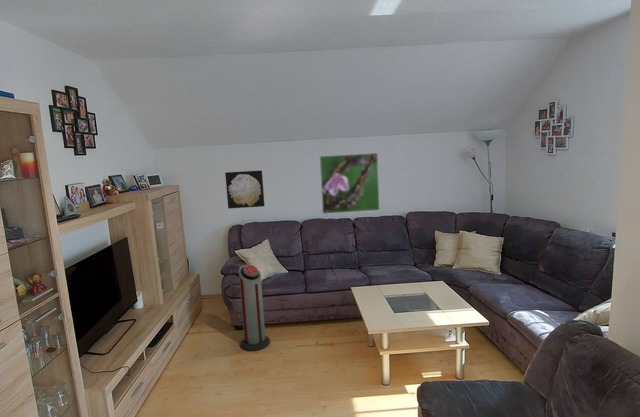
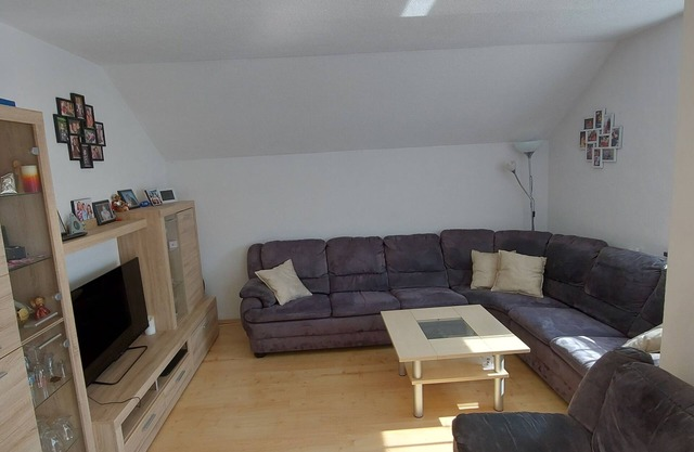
- wall art [224,170,266,209]
- air purifier [238,264,271,352]
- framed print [318,152,381,215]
